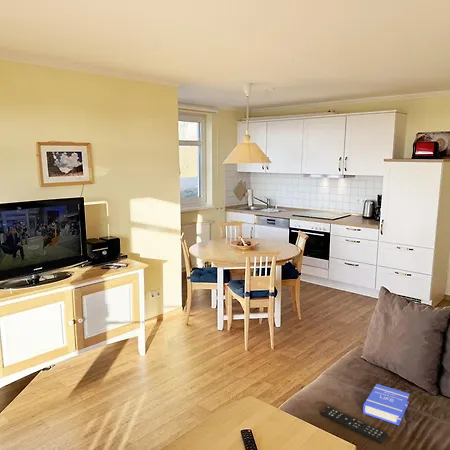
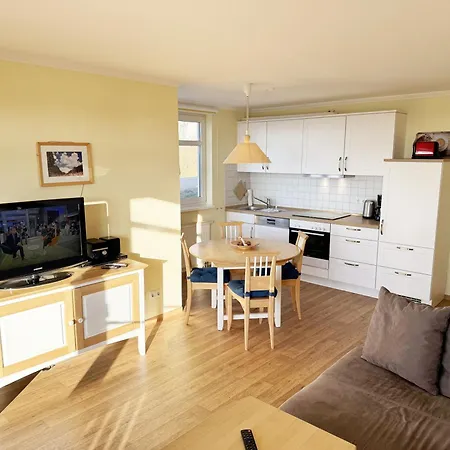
- book [362,383,410,426]
- remote control [319,405,389,445]
